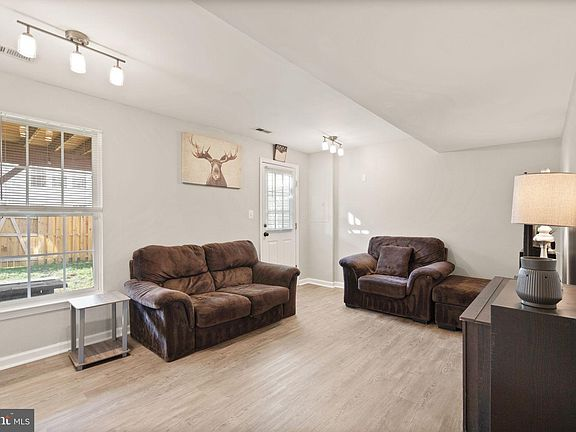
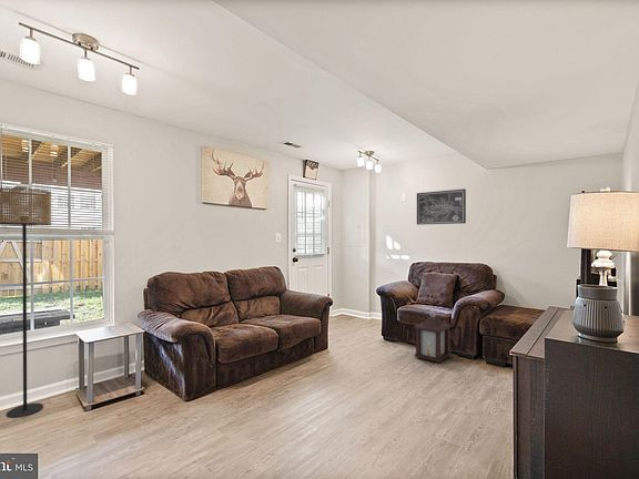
+ wall art [416,187,467,226]
+ floor lamp [0,186,52,419]
+ lantern [413,310,453,364]
